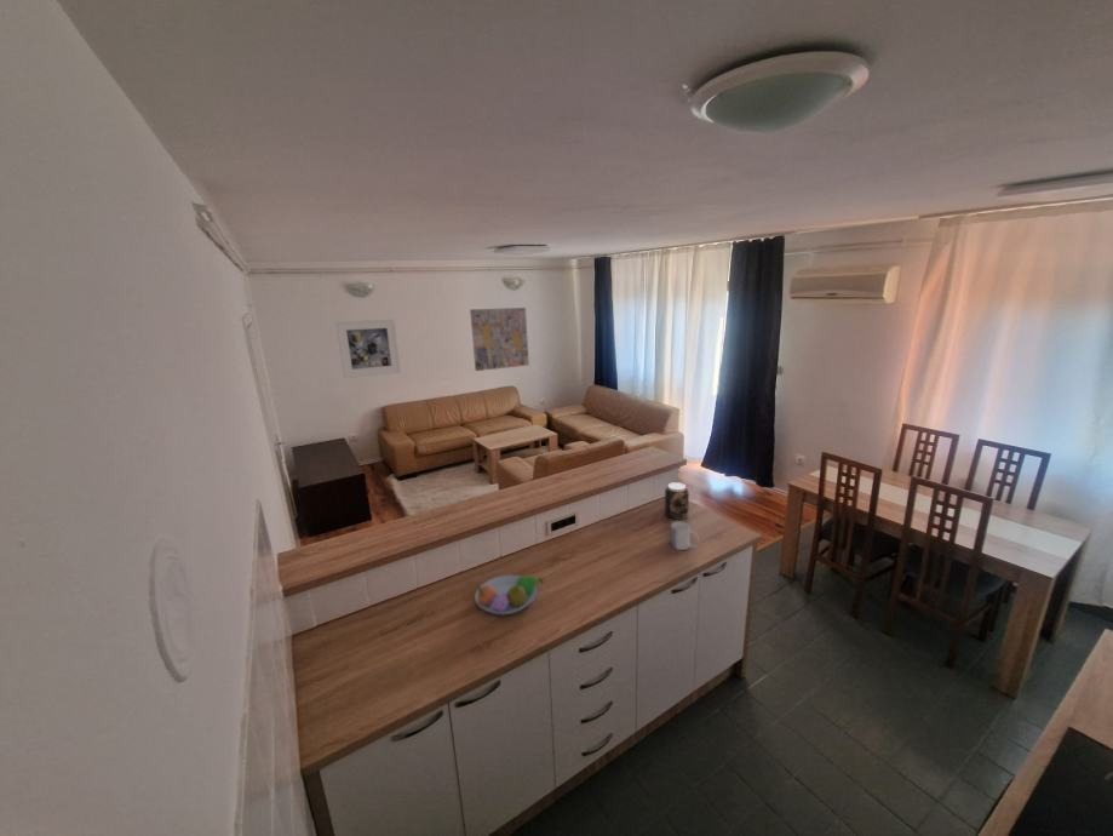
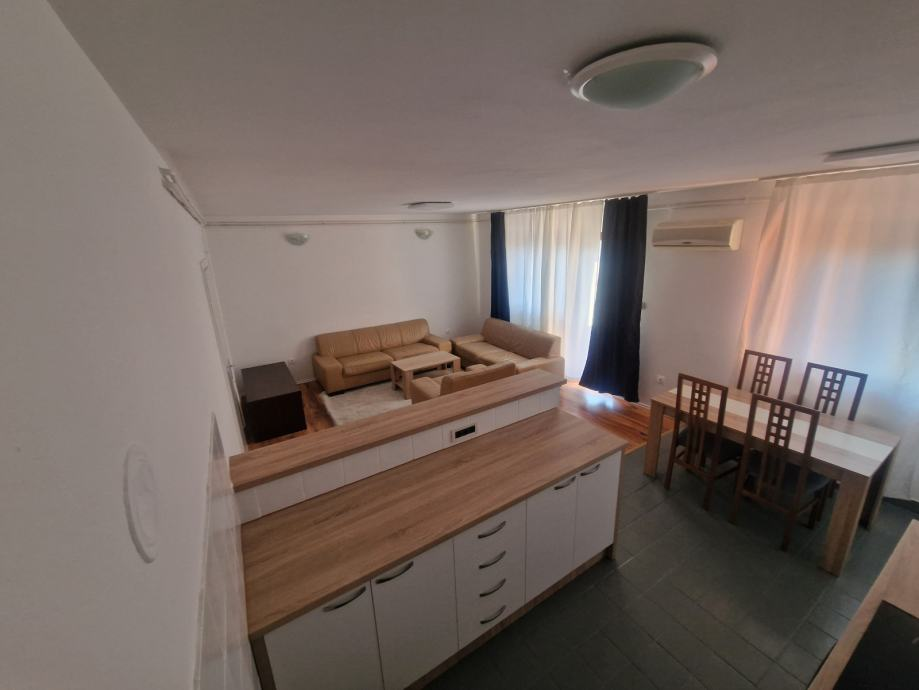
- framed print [334,319,402,379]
- fruit bowl [474,574,545,615]
- mug [670,520,700,551]
- wall art [469,307,530,372]
- jar [664,481,690,520]
